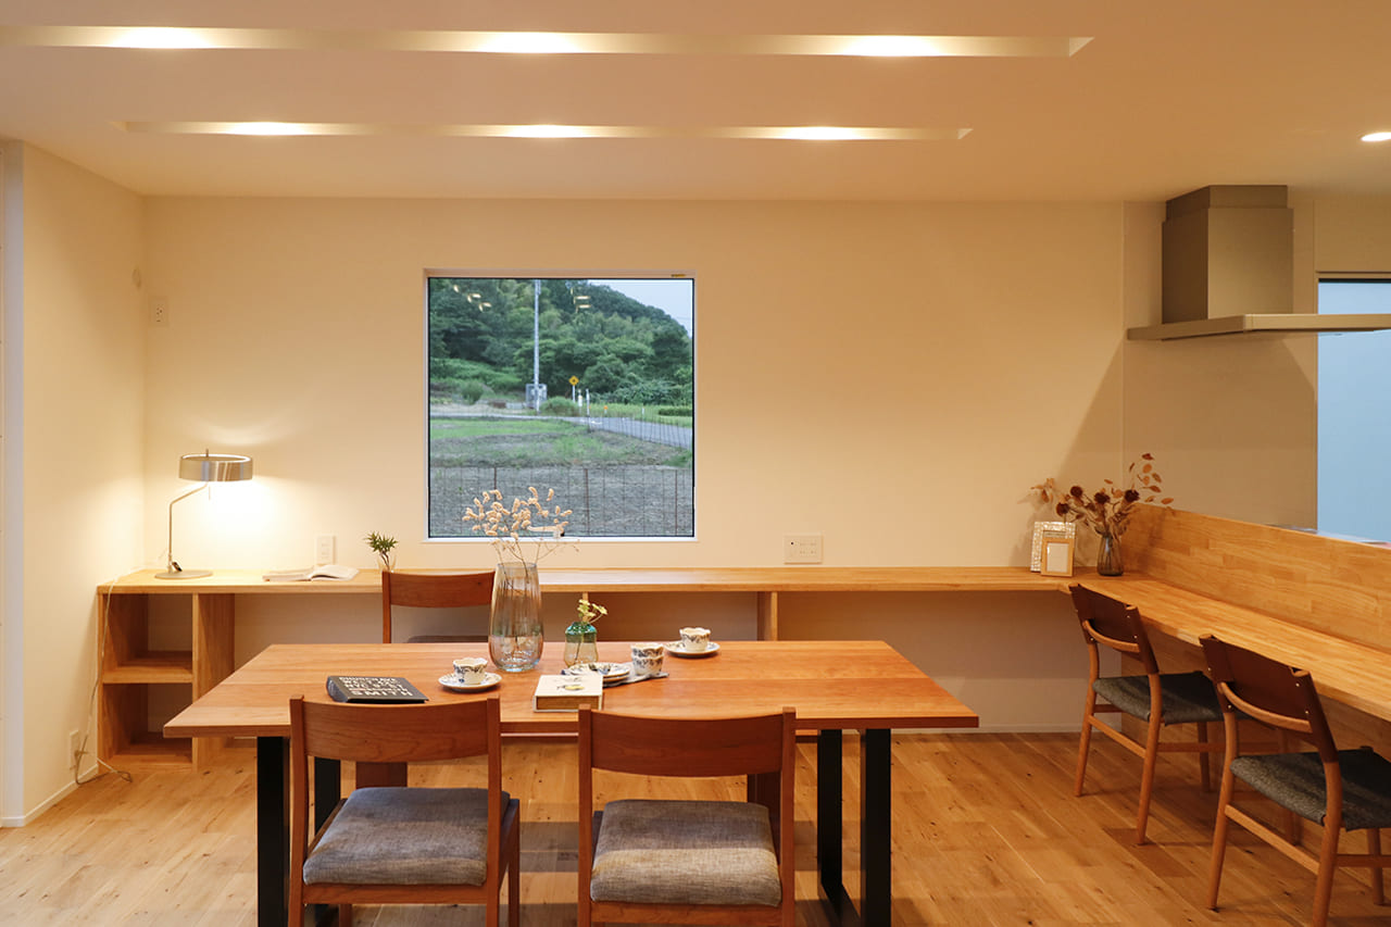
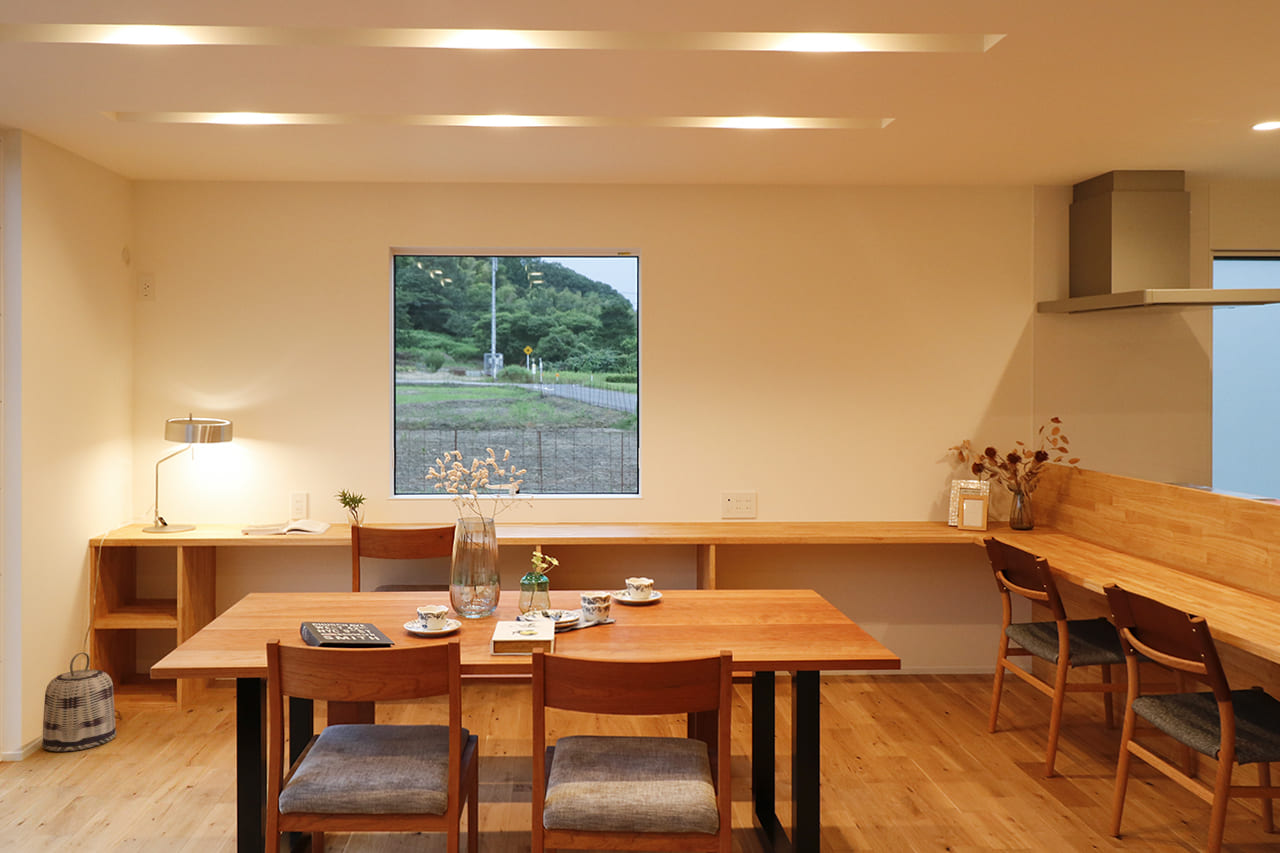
+ basket [41,652,117,752]
